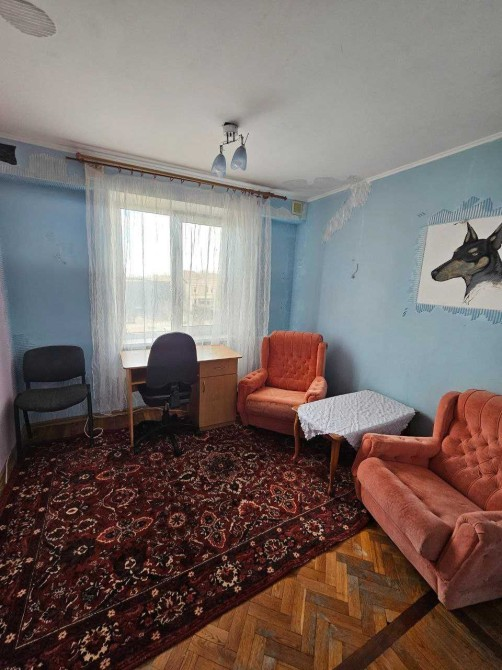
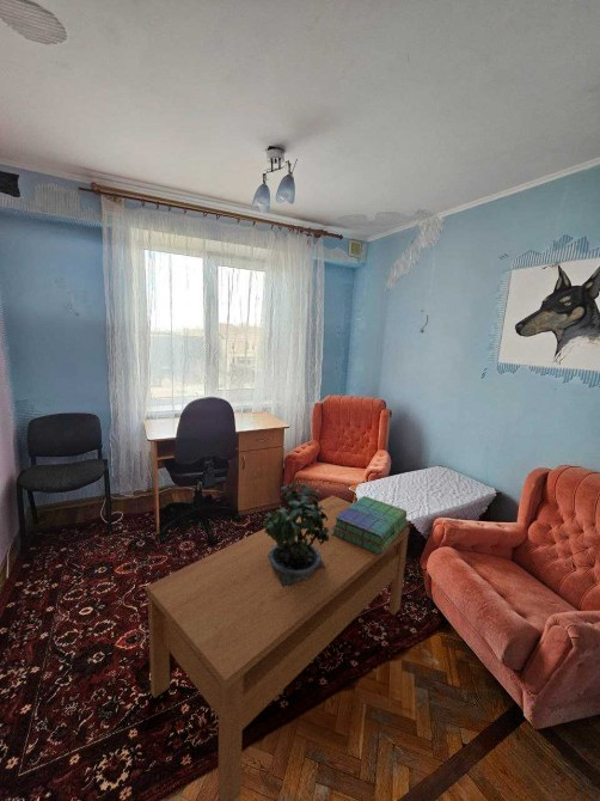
+ coffee table [146,495,411,801]
+ potted plant [262,481,329,587]
+ stack of books [331,495,409,555]
